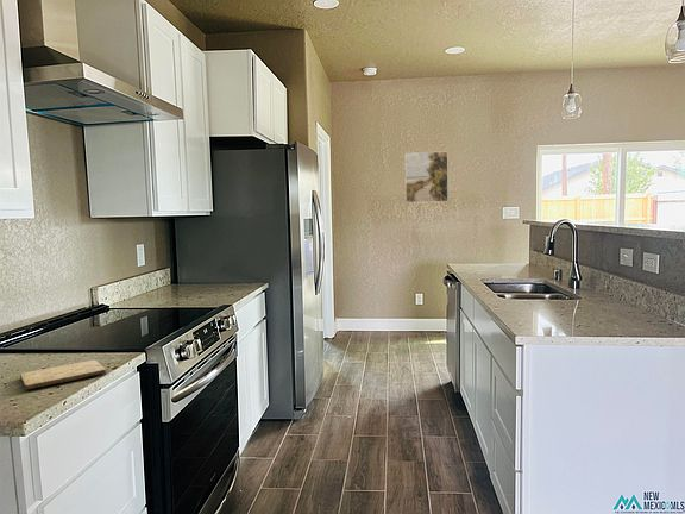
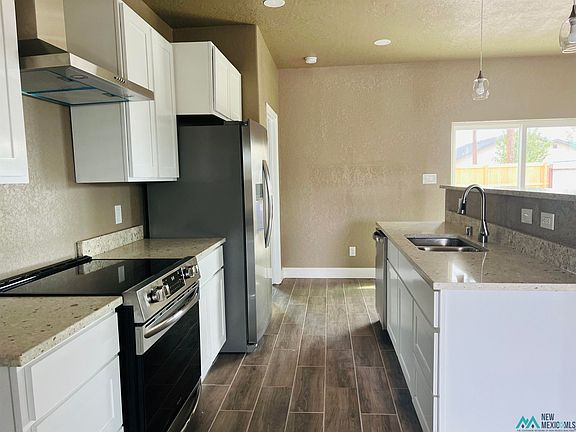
- cutting board [19,359,107,390]
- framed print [404,150,450,203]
